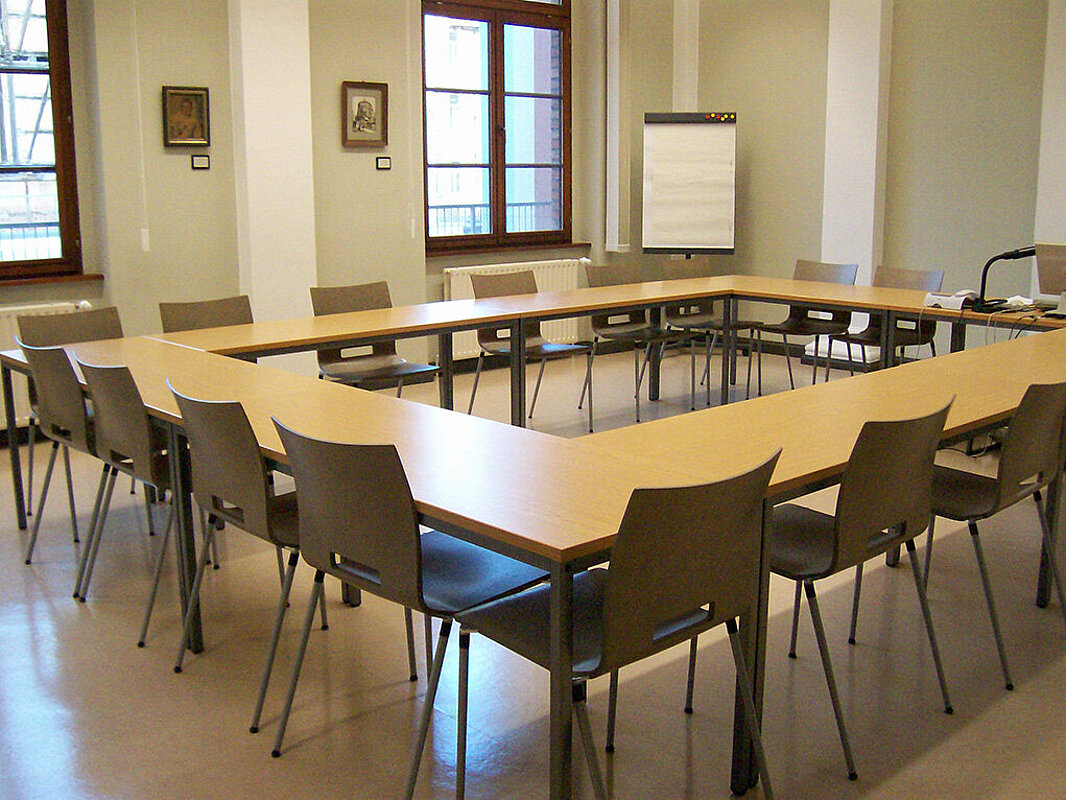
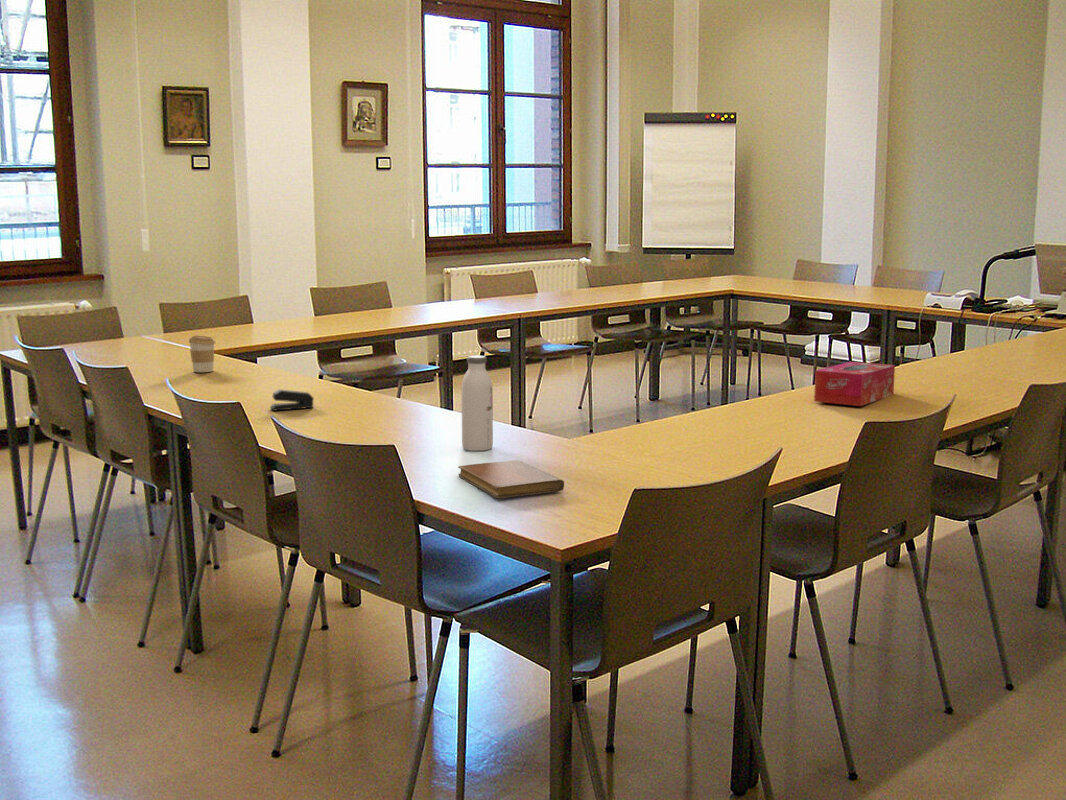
+ coffee cup [188,335,216,373]
+ water bottle [460,354,494,452]
+ stapler [269,388,315,412]
+ notebook [457,459,565,499]
+ tissue box [813,361,896,407]
